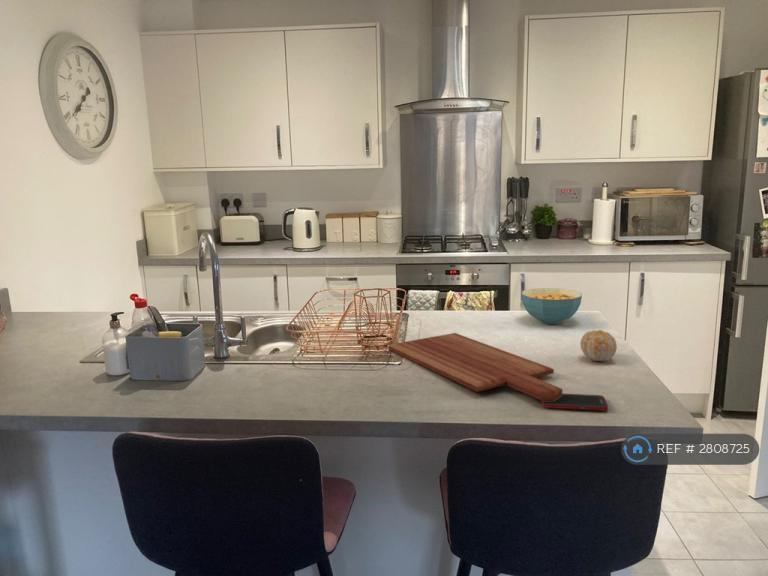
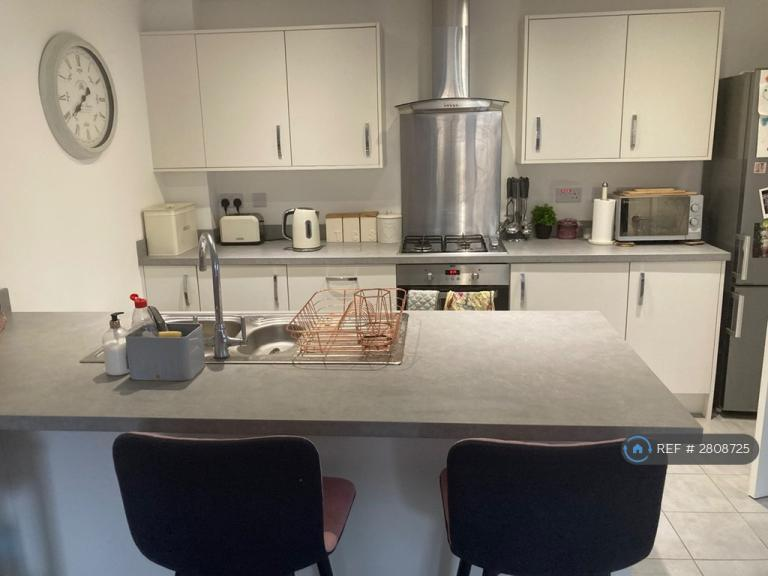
- fruit [579,329,618,362]
- cell phone [541,393,609,411]
- cutting board [388,332,563,402]
- cereal bowl [520,287,583,325]
